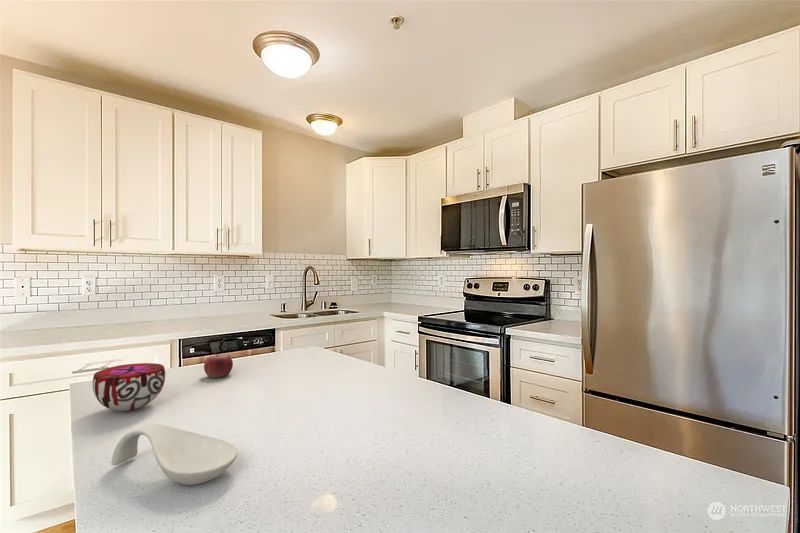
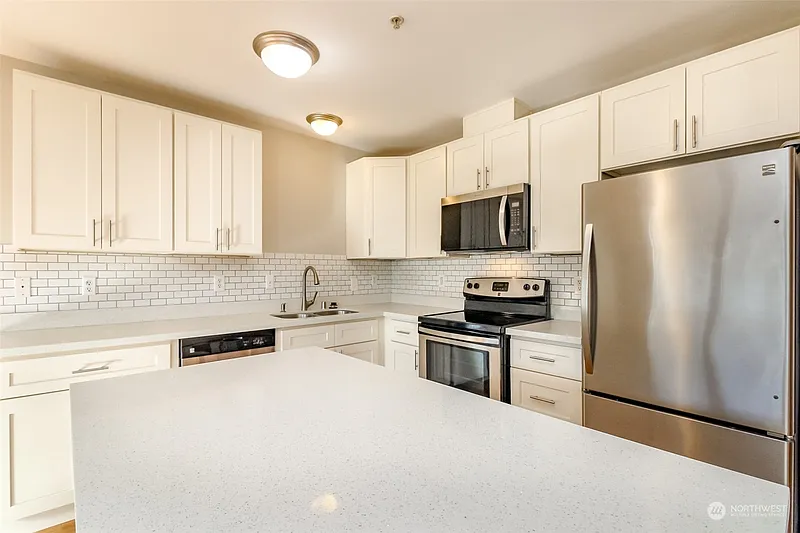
- fruit [203,351,234,379]
- spoon rest [110,423,239,486]
- decorative bowl [92,362,166,412]
